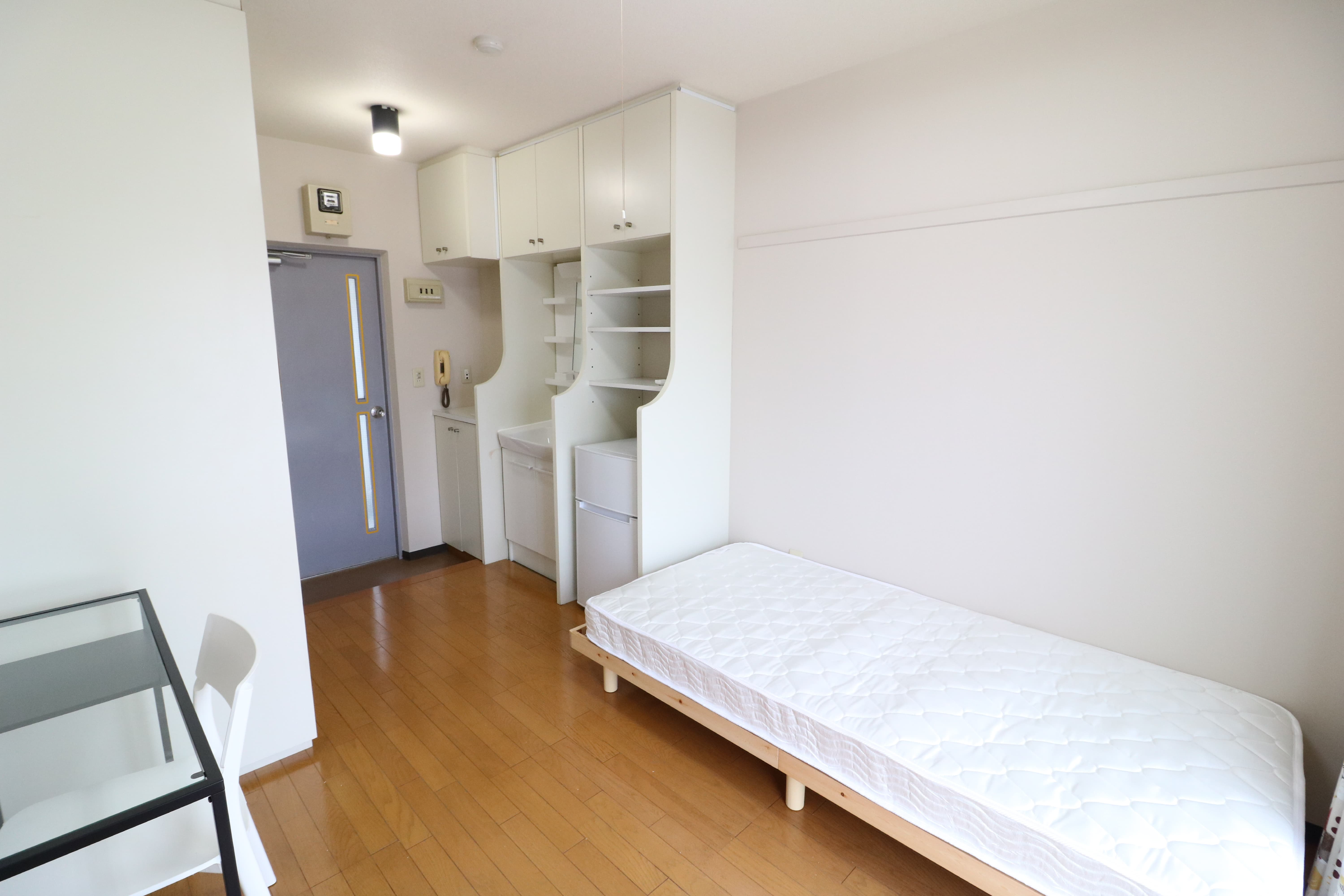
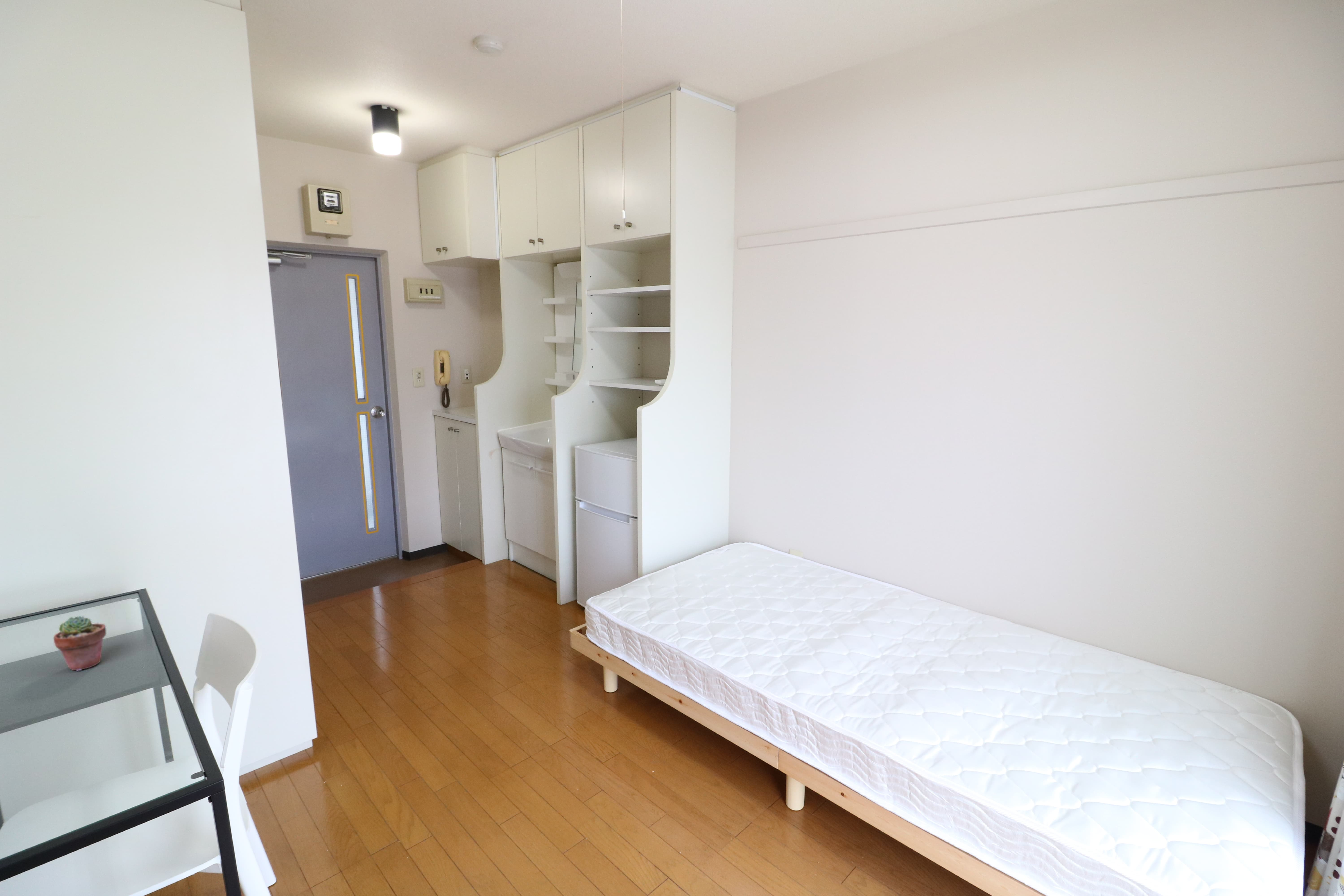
+ potted succulent [53,615,106,672]
